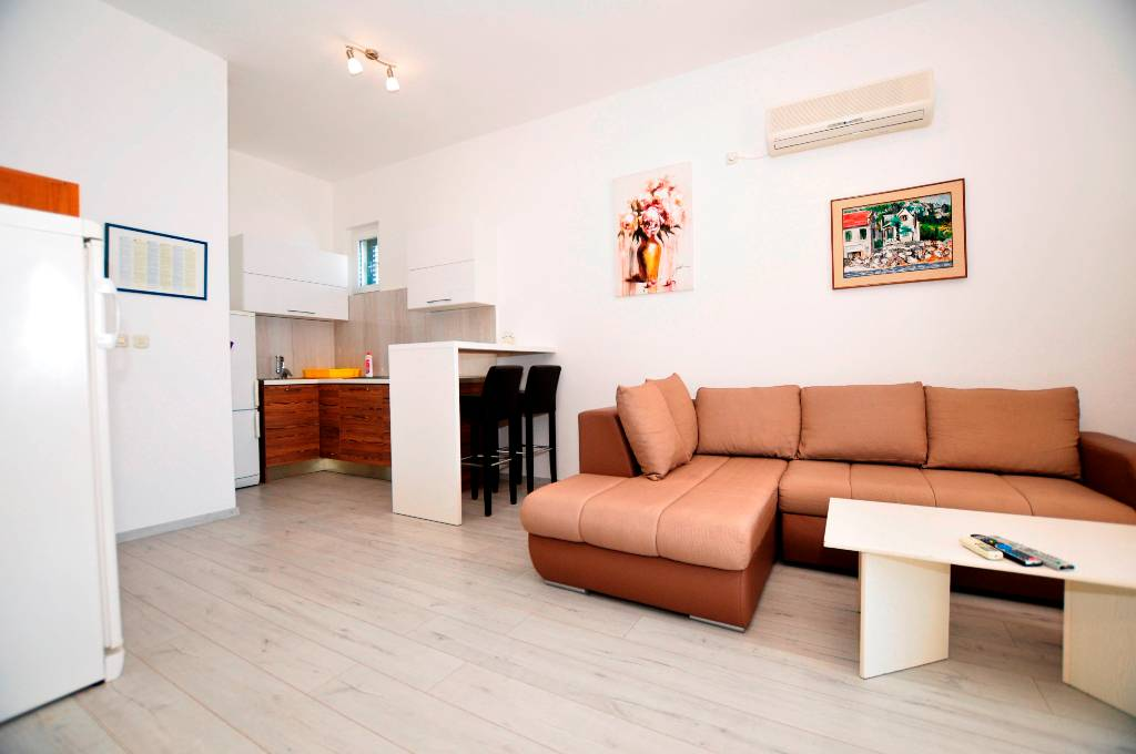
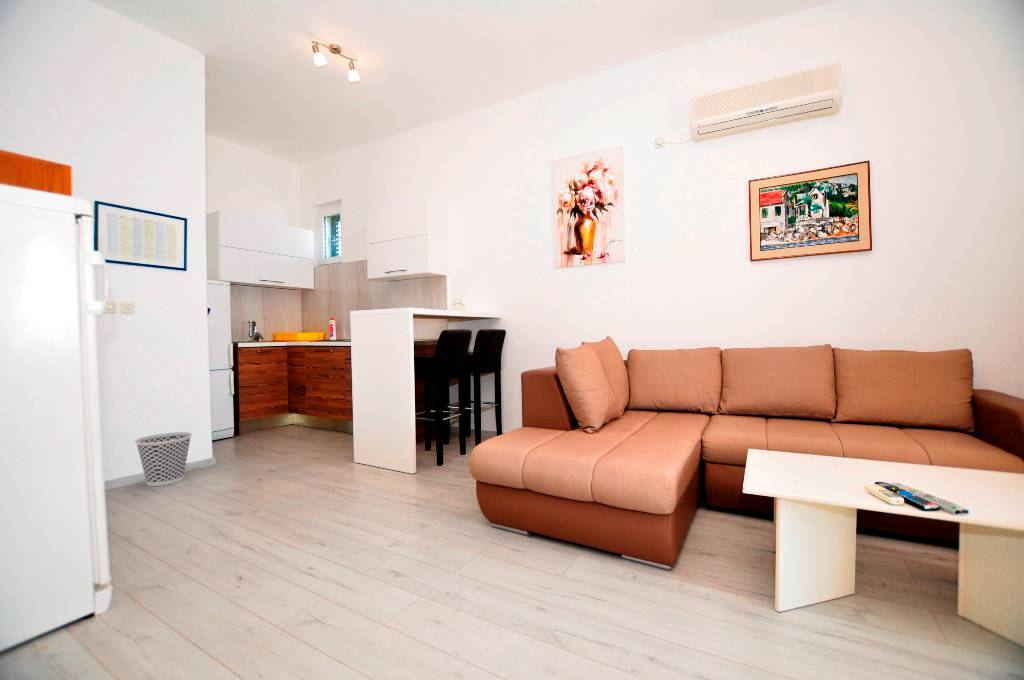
+ wastebasket [134,431,193,487]
